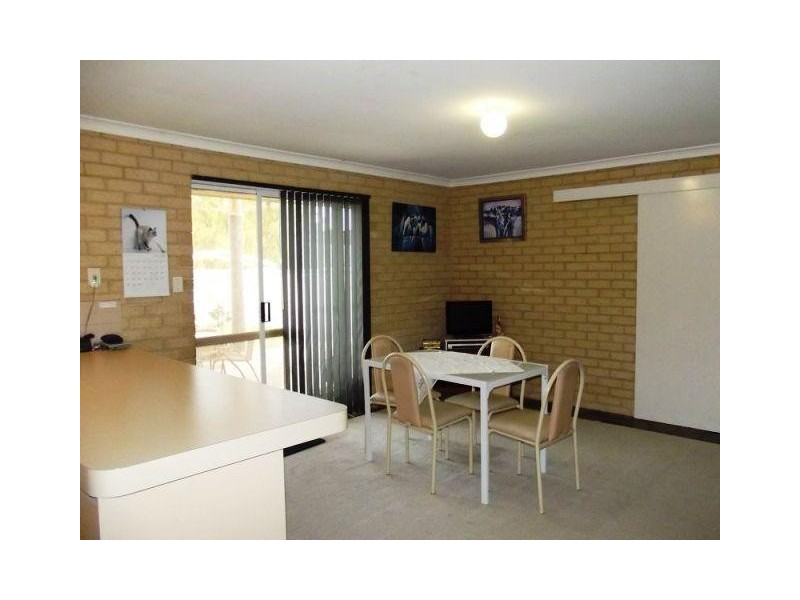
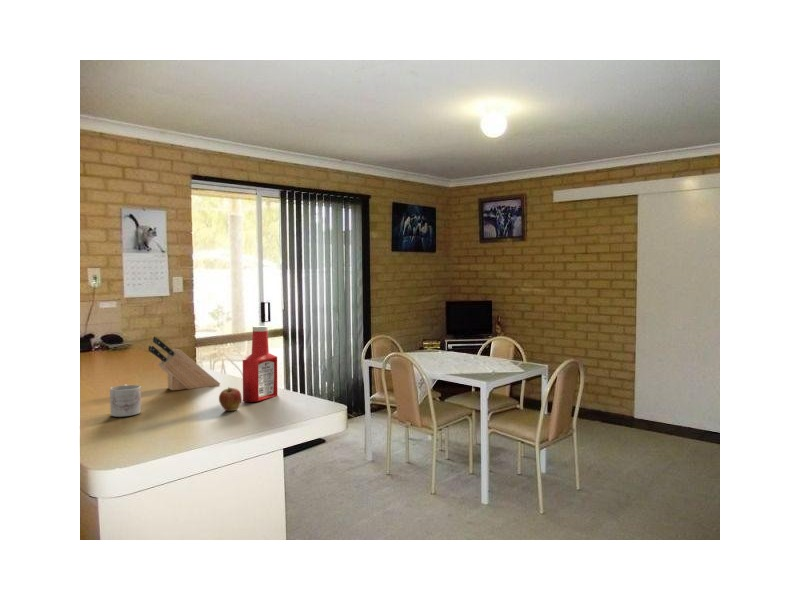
+ fruit [218,386,242,412]
+ mug [109,383,142,418]
+ soap bottle [242,325,278,403]
+ knife block [147,335,221,391]
